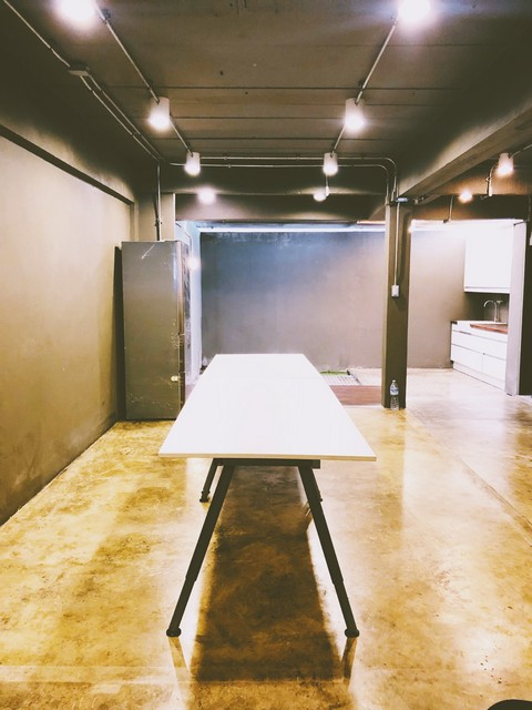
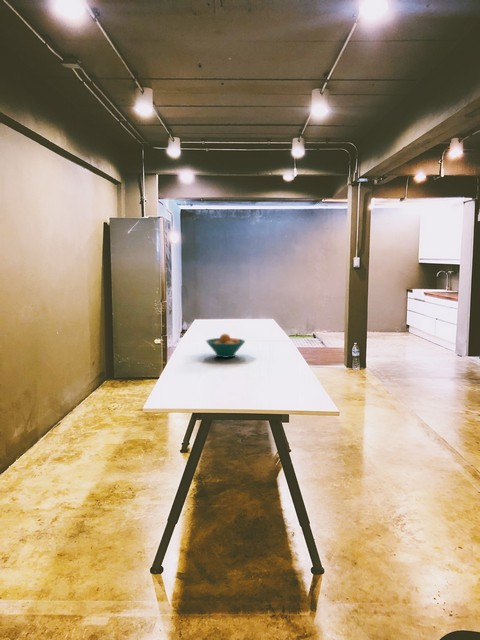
+ fruit bowl [205,333,246,359]
